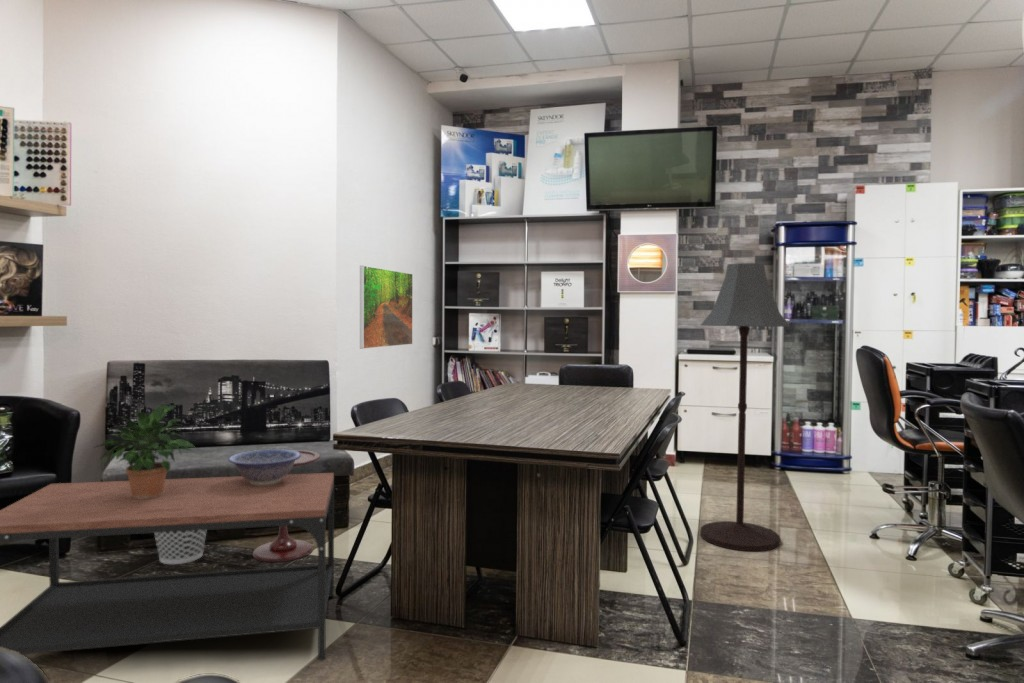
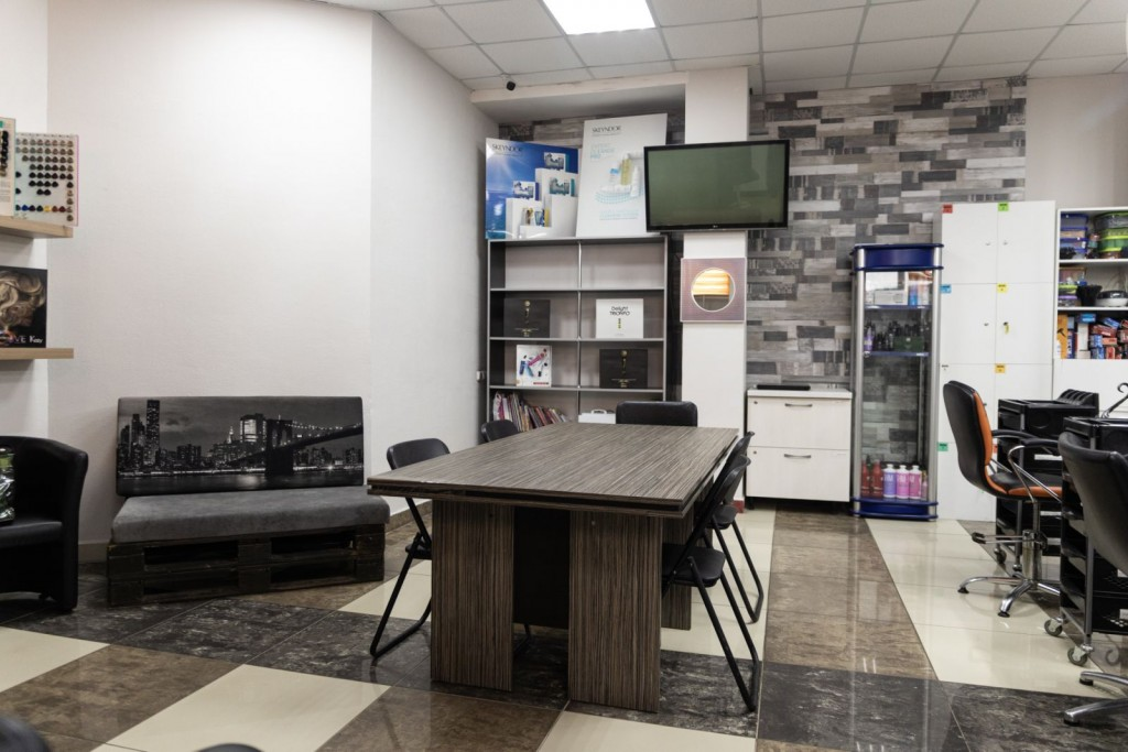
- side table [252,449,322,563]
- floor lamp [699,262,791,552]
- decorative bowl [227,448,301,485]
- potted plant [94,404,197,499]
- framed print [359,265,414,350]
- coffee table [0,472,335,661]
- wastebasket [153,530,208,565]
